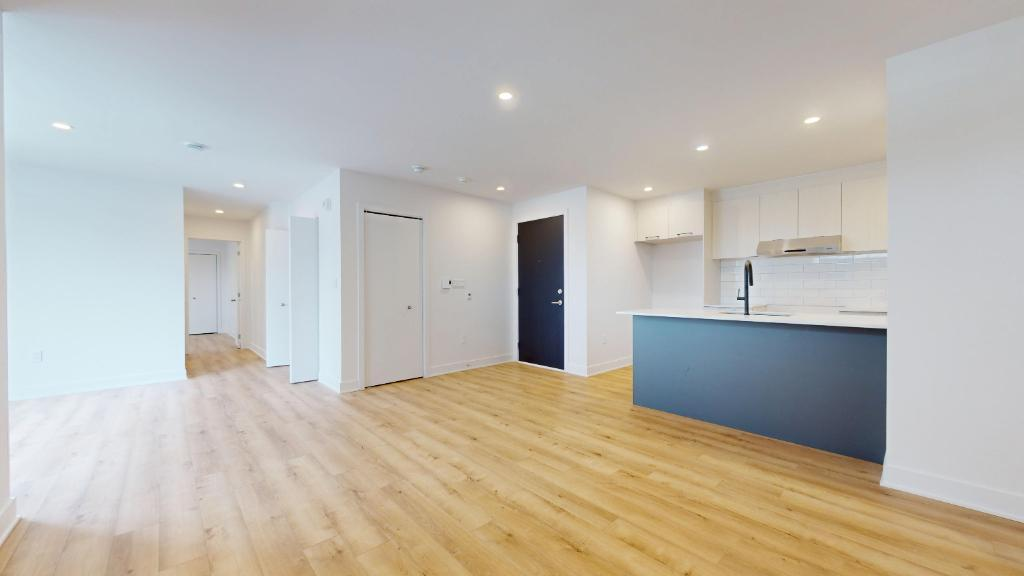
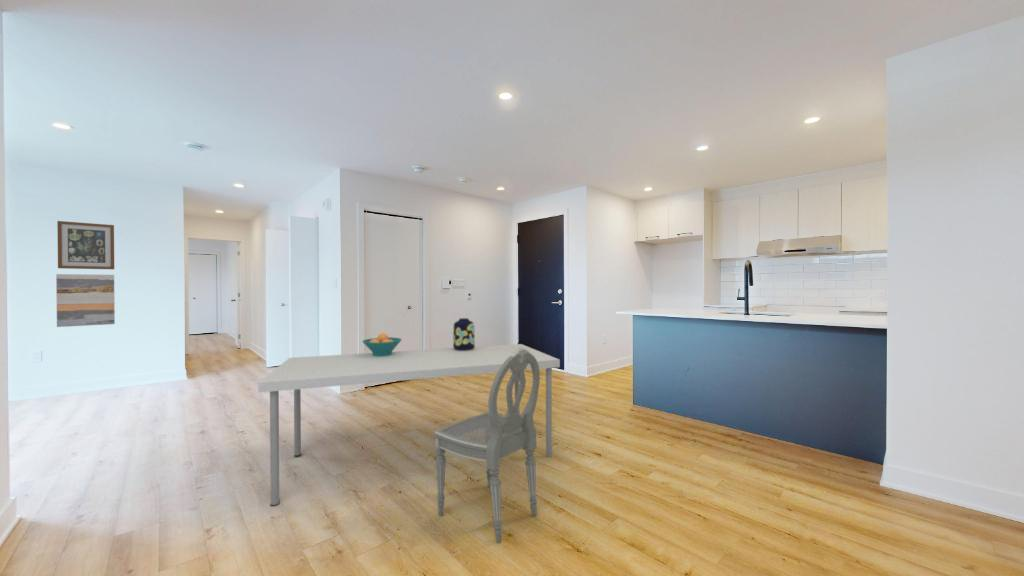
+ dining chair [433,347,541,544]
+ wall art [56,220,115,270]
+ vase [452,317,476,351]
+ fruit bowl [361,332,403,356]
+ wall art [55,273,116,328]
+ dining table [257,343,561,507]
